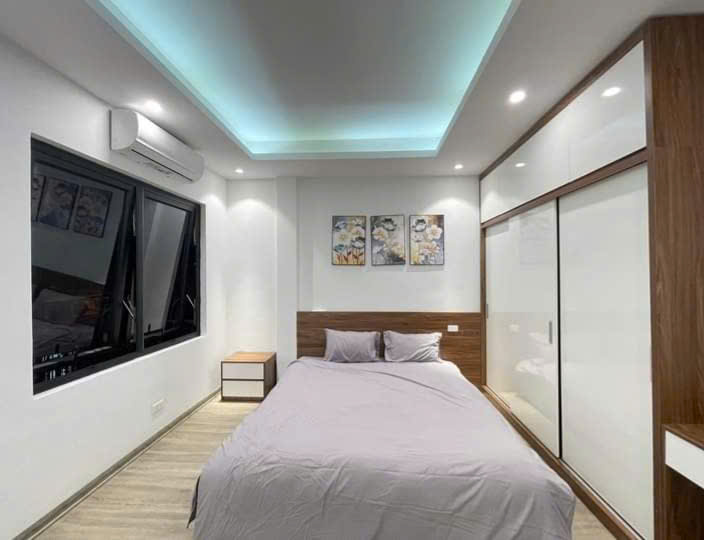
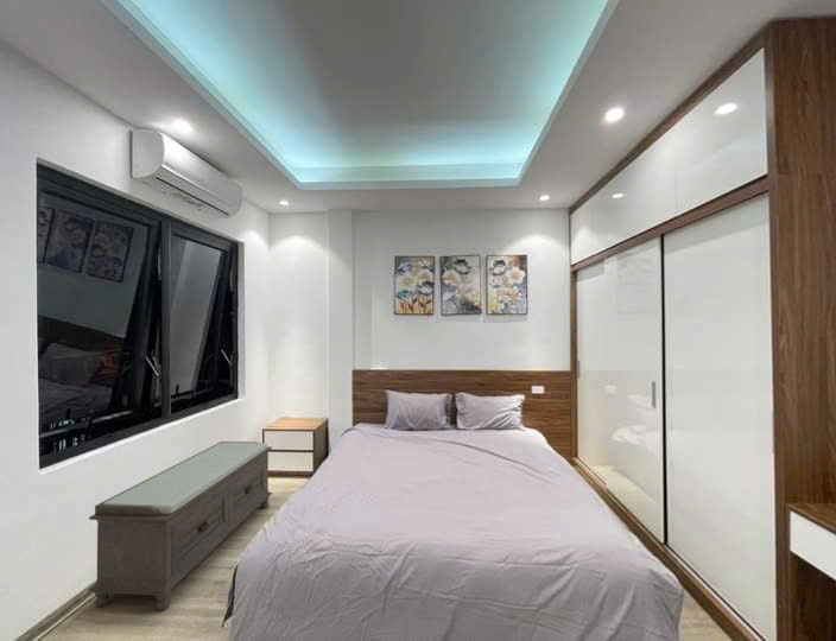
+ bench [87,440,273,611]
